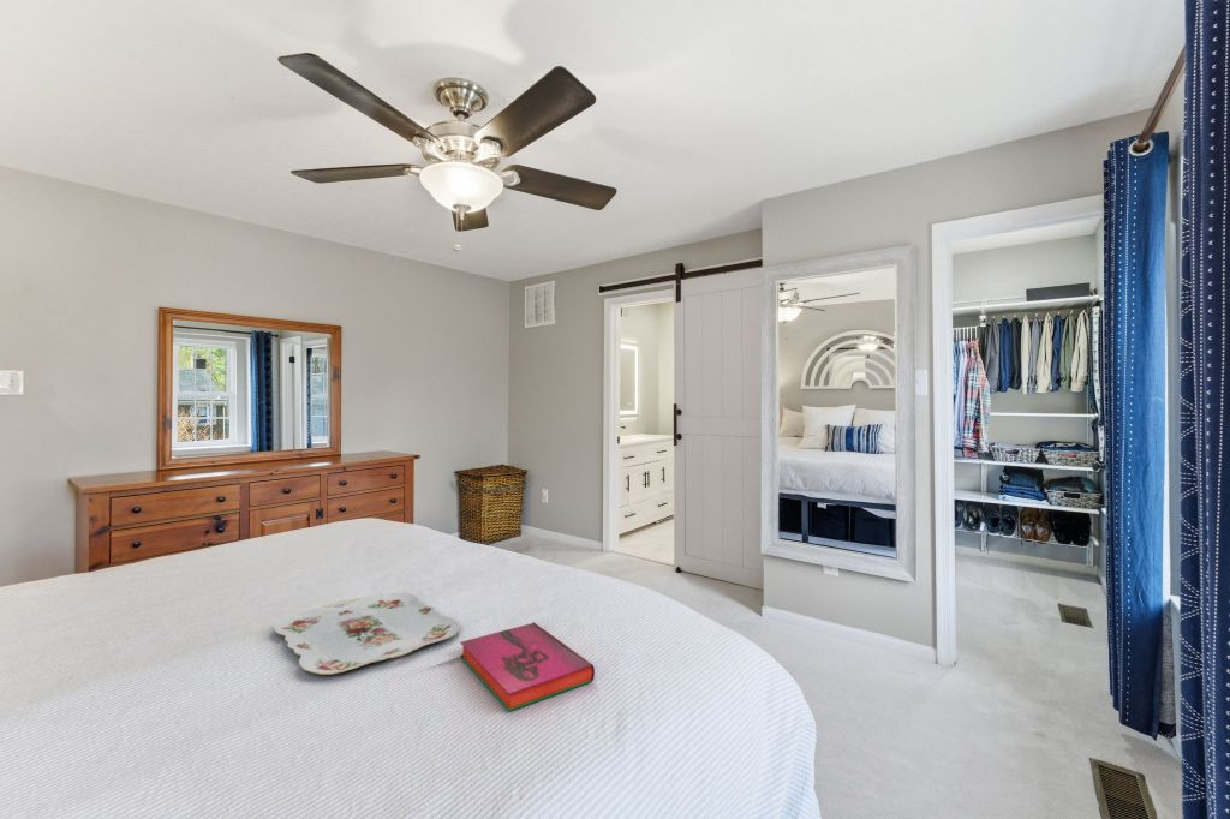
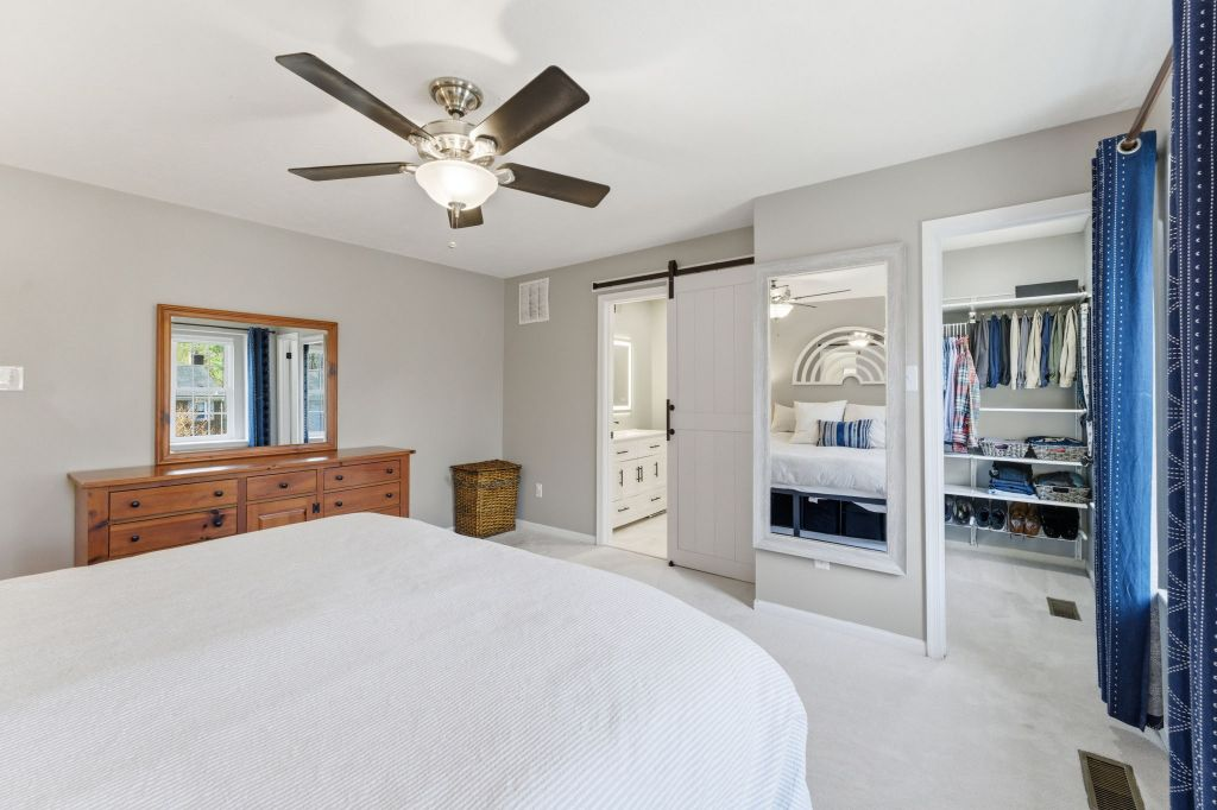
- hardback book [459,621,596,712]
- serving tray [271,591,461,676]
